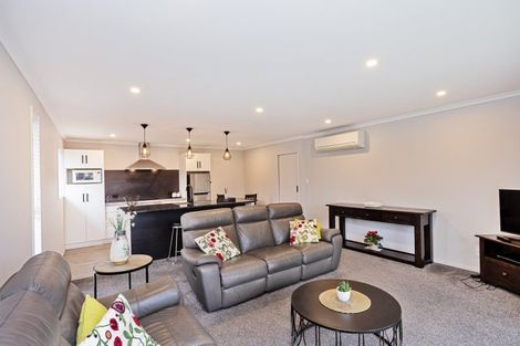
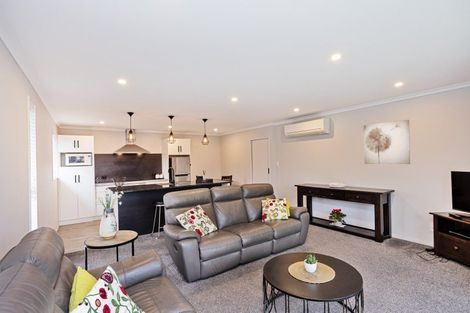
+ wall art [363,119,411,165]
